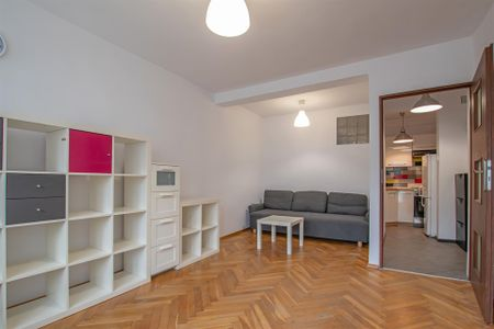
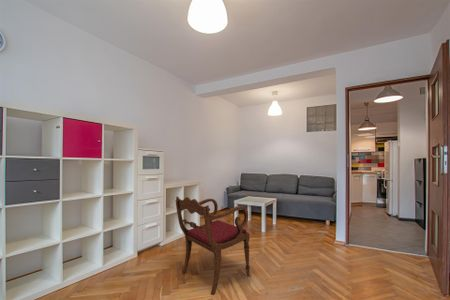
+ armchair [175,196,251,296]
